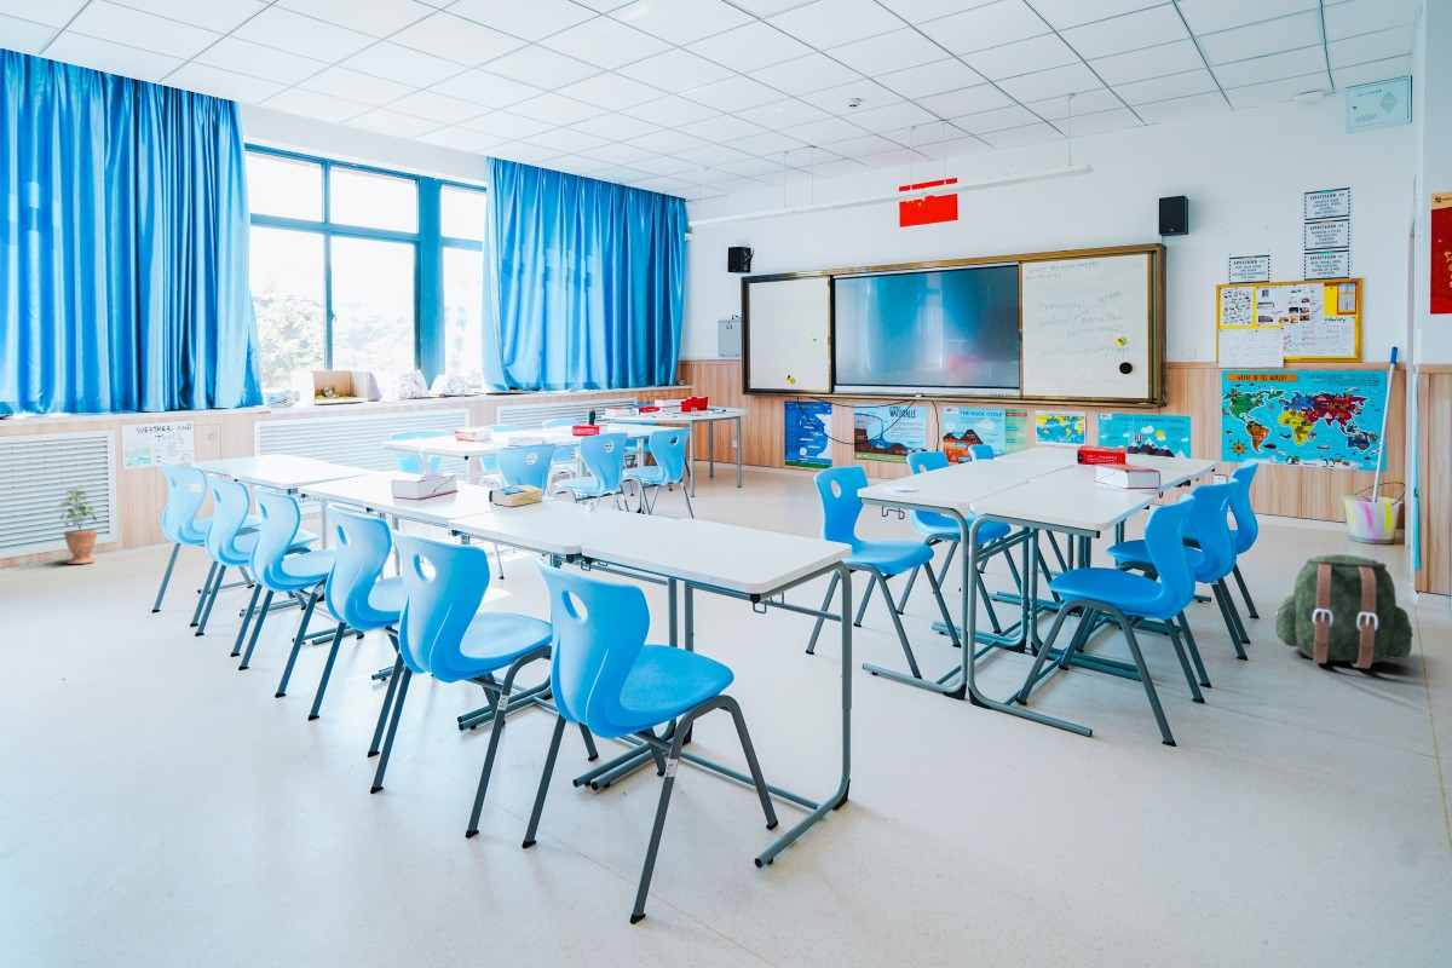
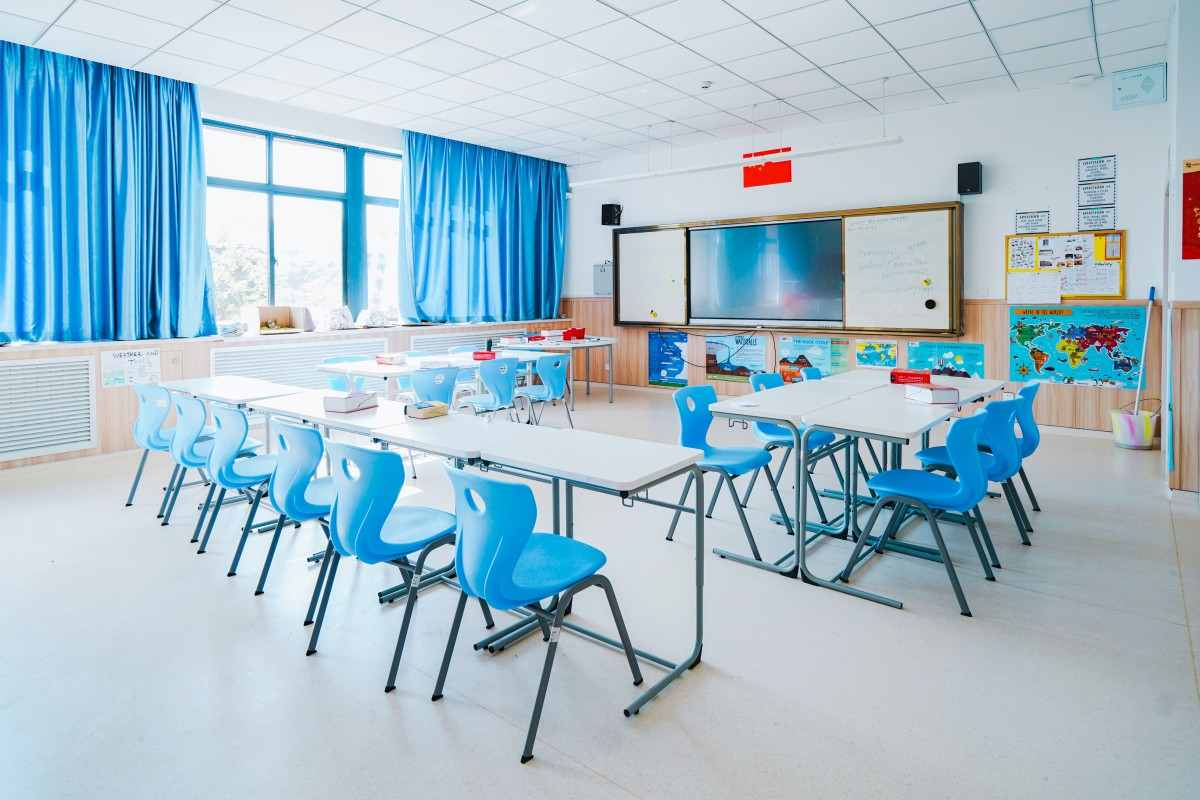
- backpack [1272,553,1414,669]
- potted plant [56,485,99,565]
